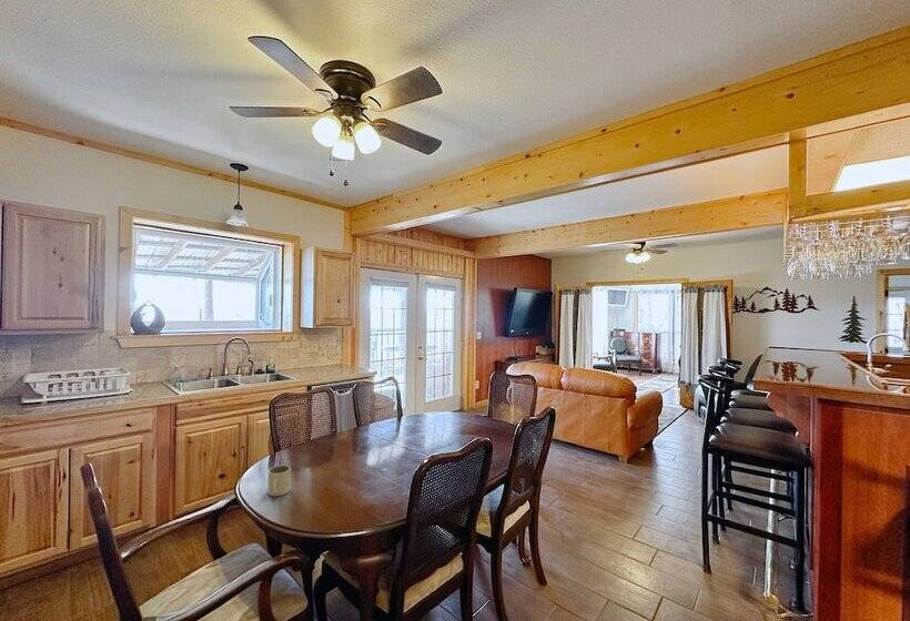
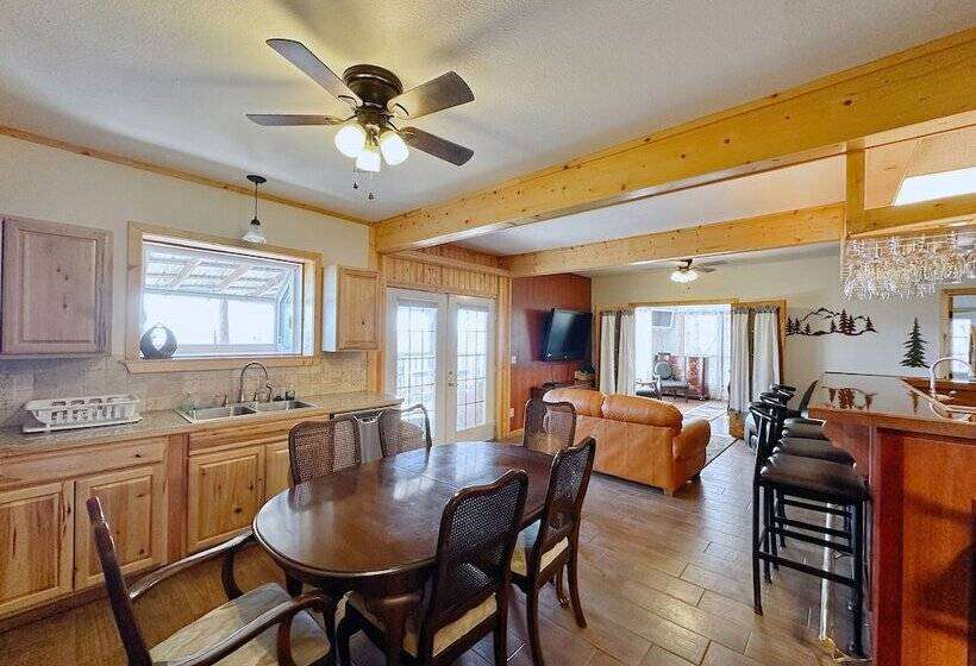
- mug [266,464,292,497]
